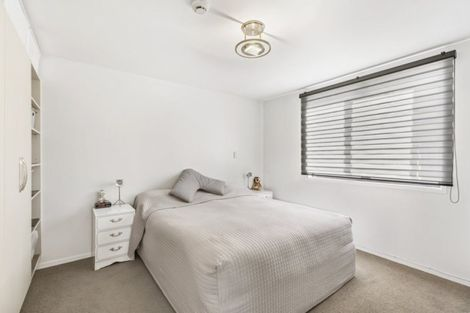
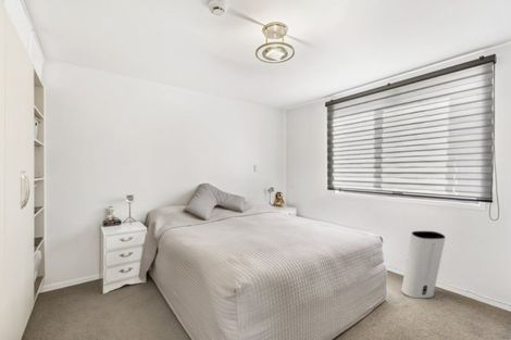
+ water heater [400,230,447,299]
